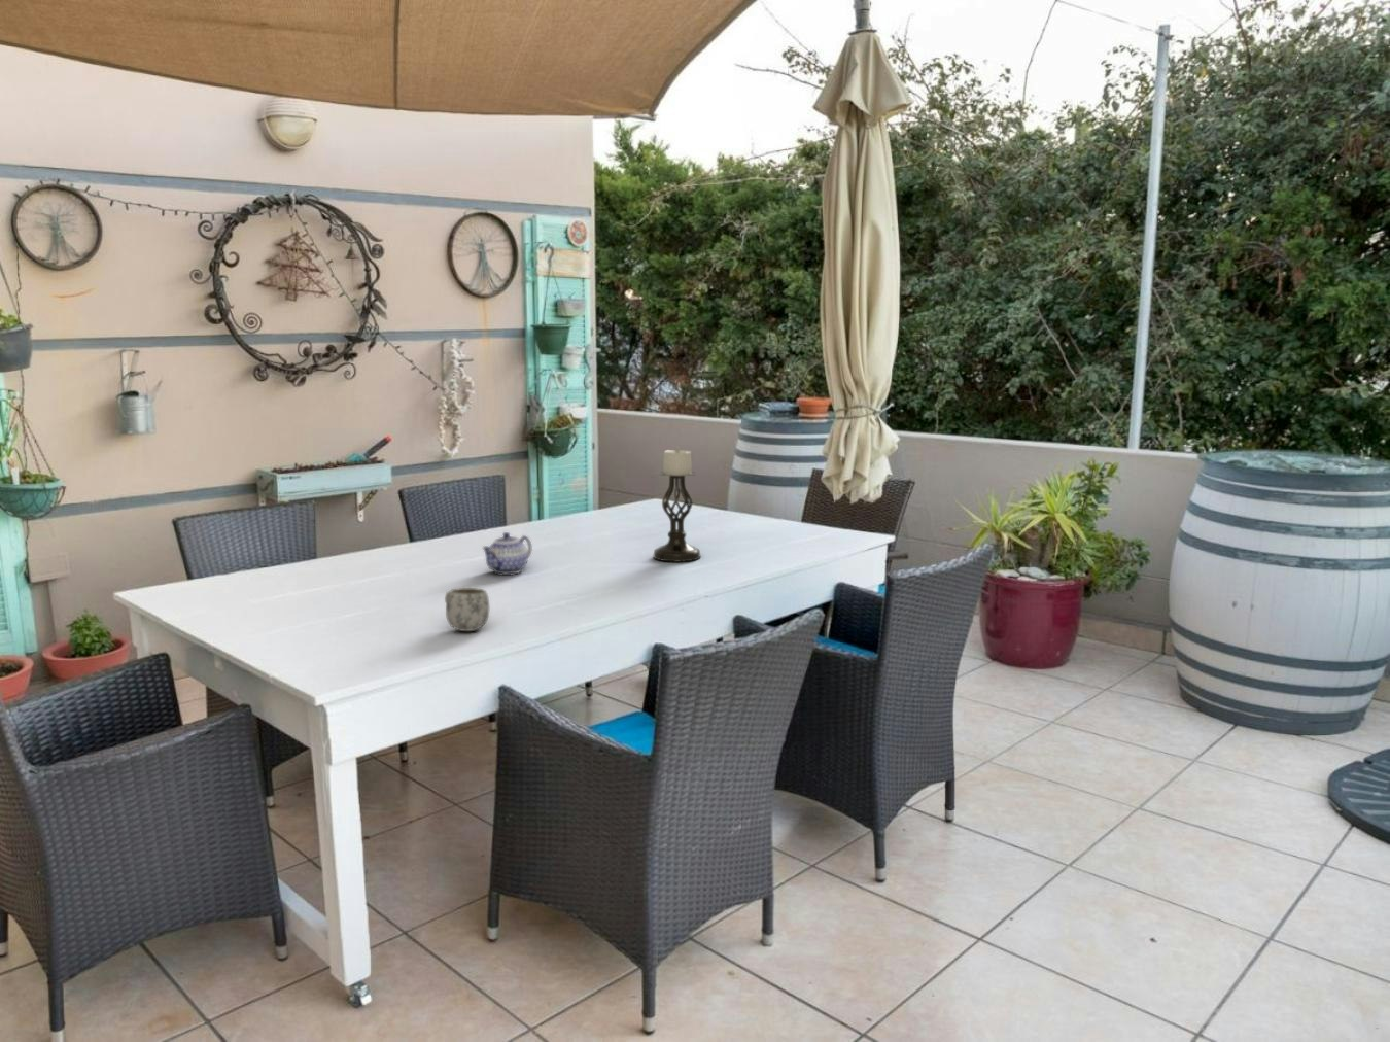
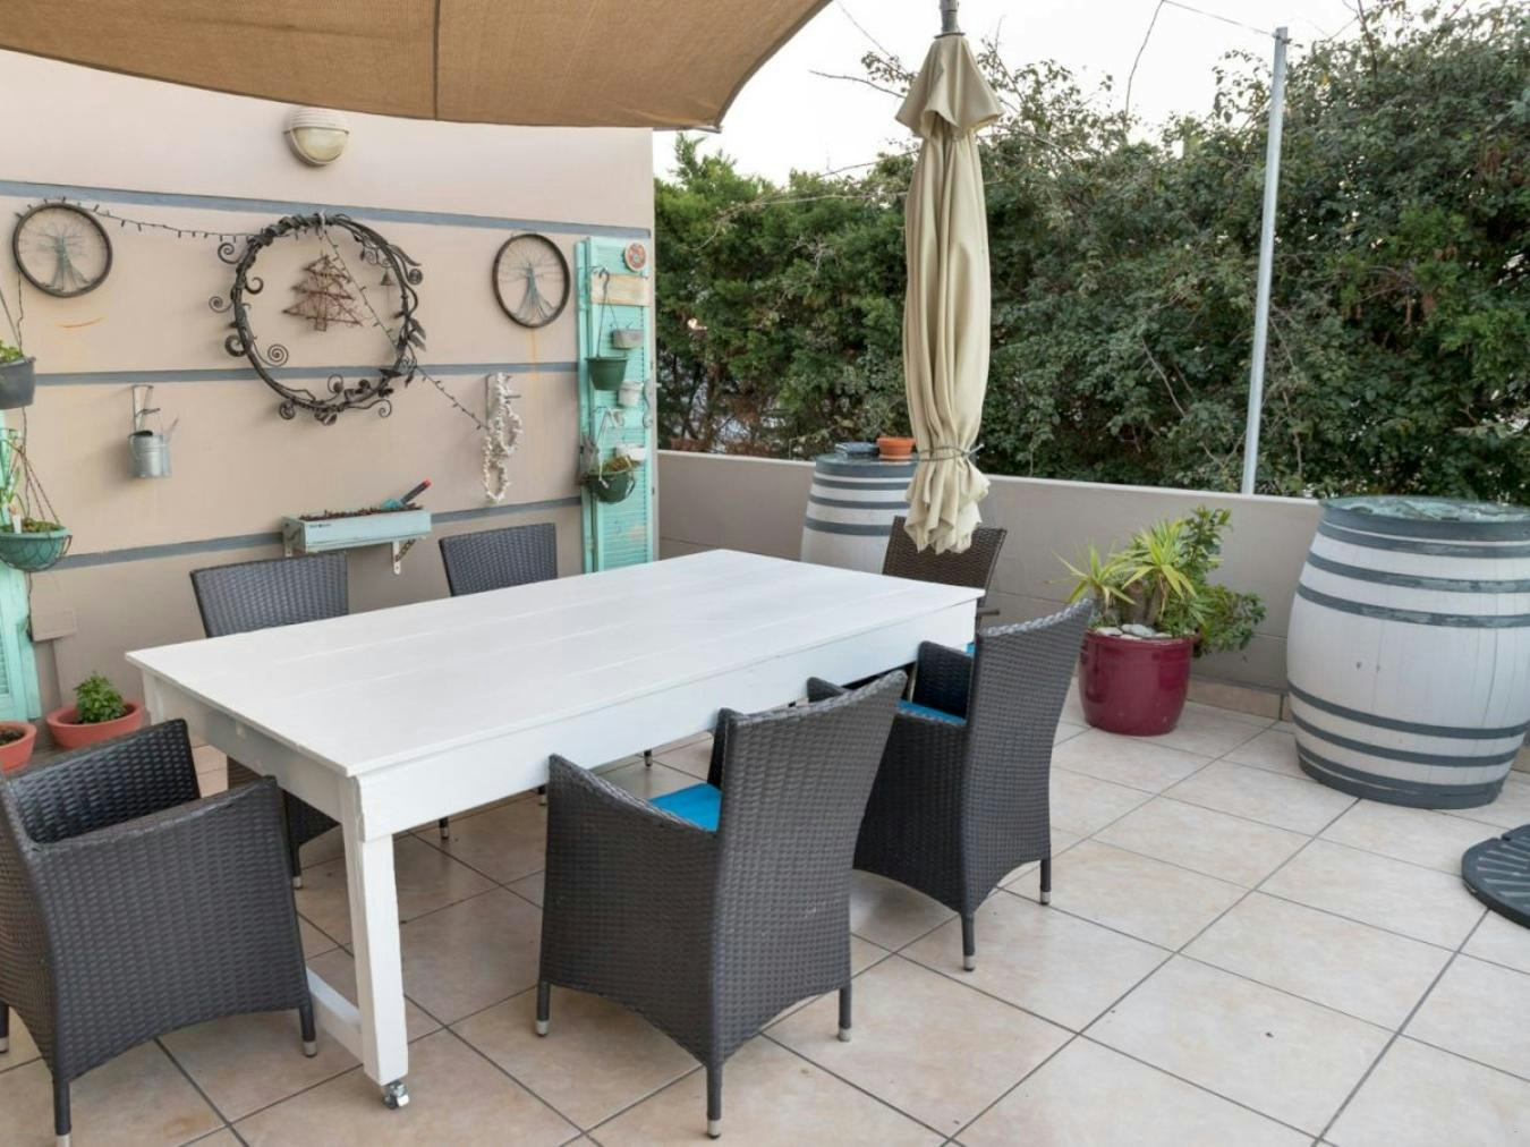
- teapot [480,531,533,576]
- candle holder [651,445,703,564]
- mug [443,587,491,633]
